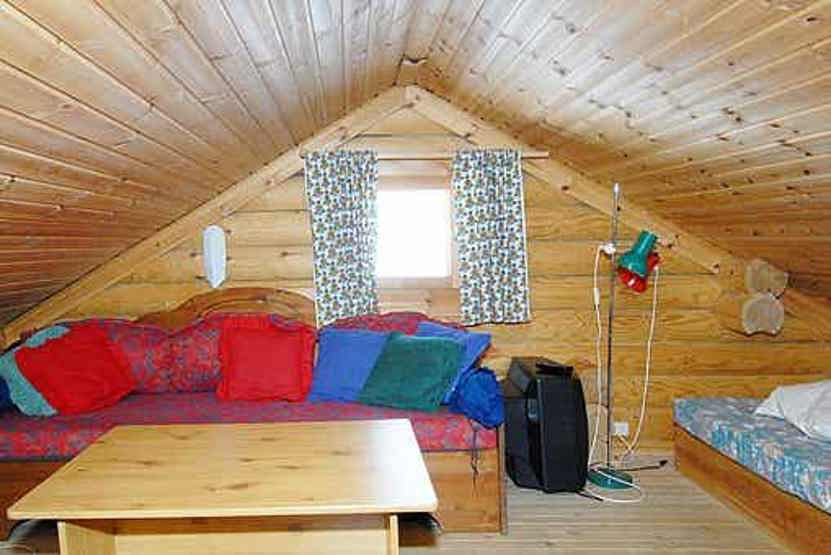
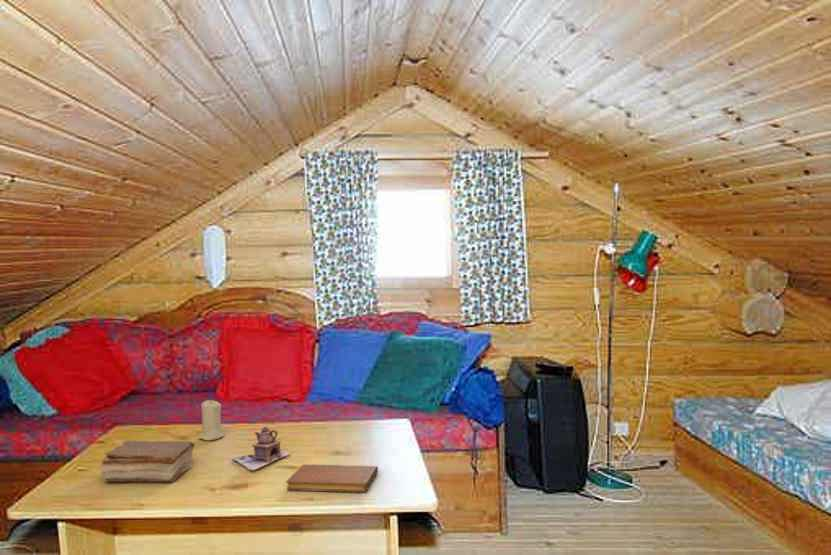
+ notebook [285,464,379,493]
+ book [99,439,196,483]
+ candle [197,398,225,441]
+ teapot [231,426,291,472]
